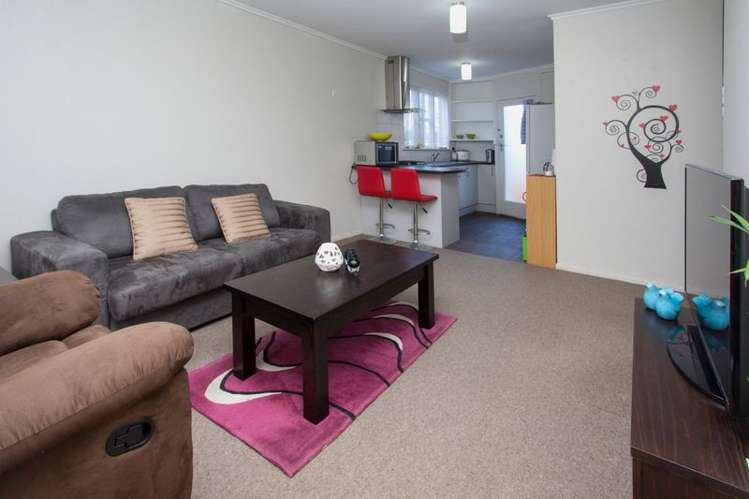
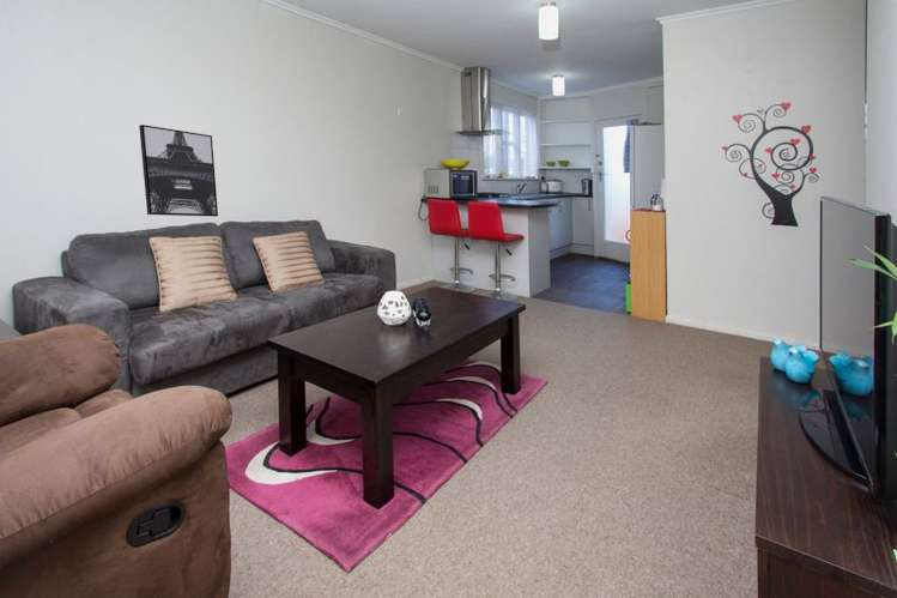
+ wall art [138,123,219,218]
